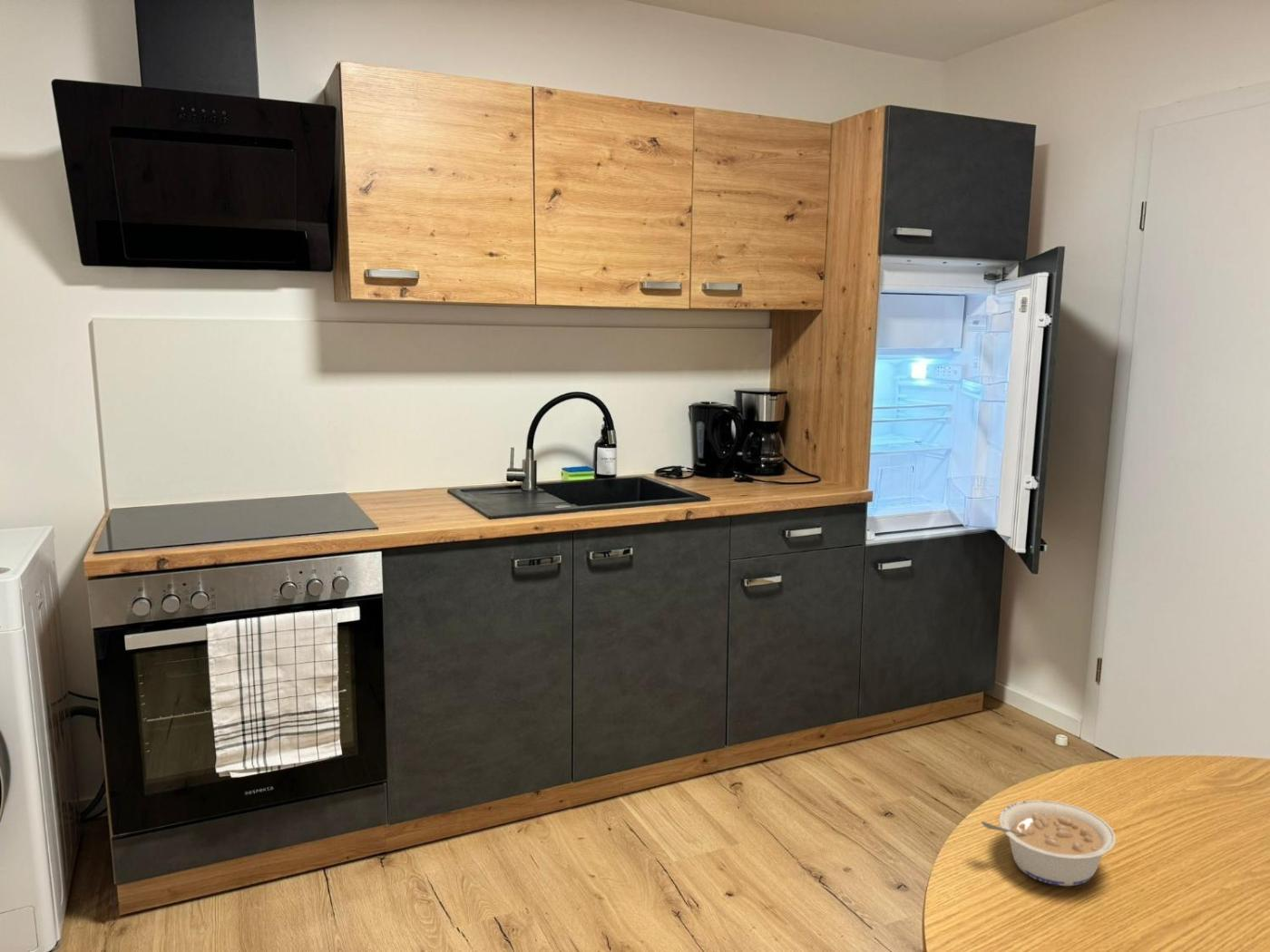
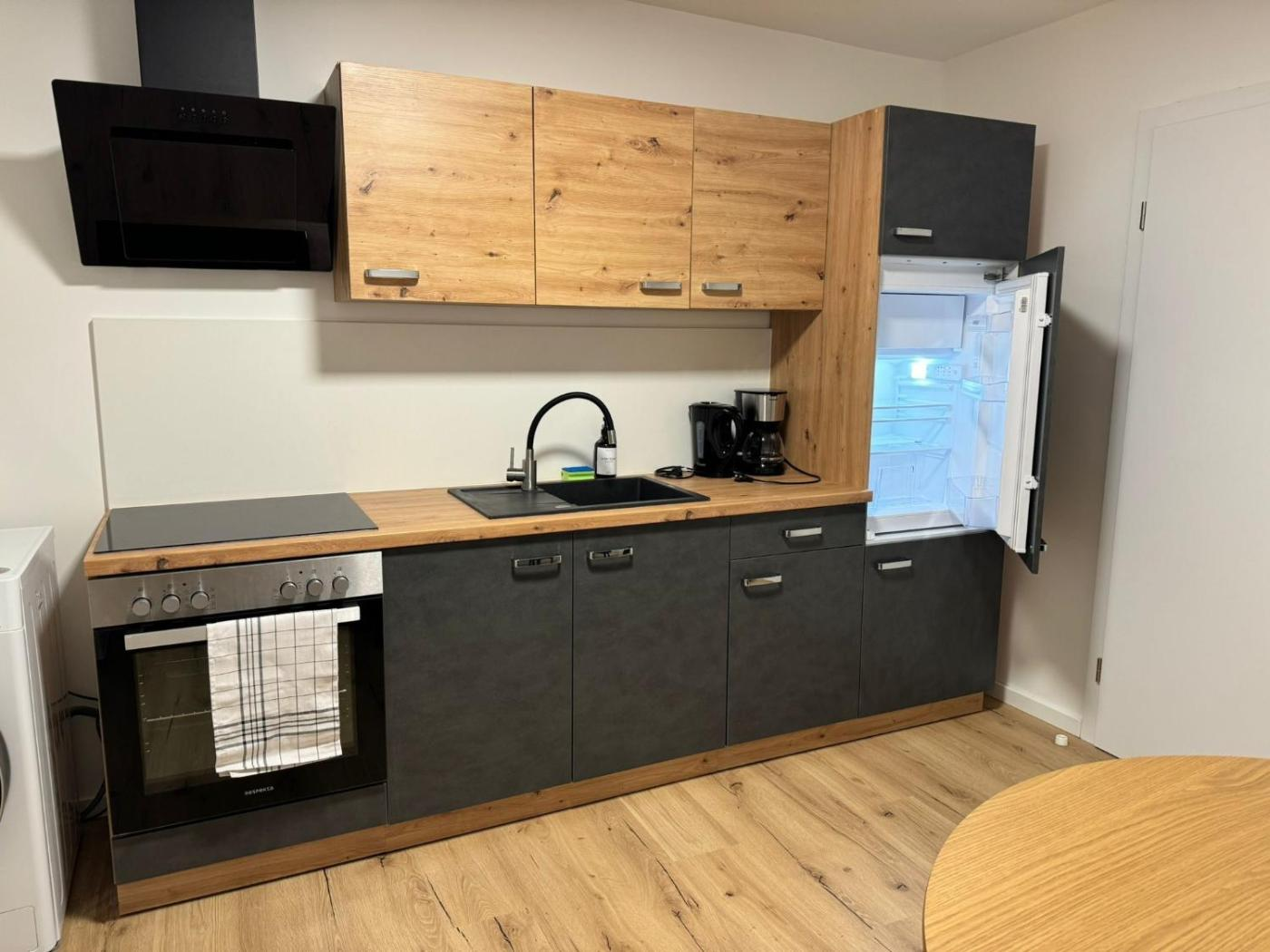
- legume [981,800,1117,887]
